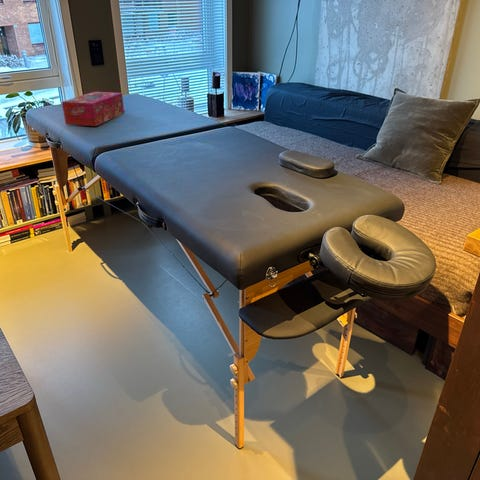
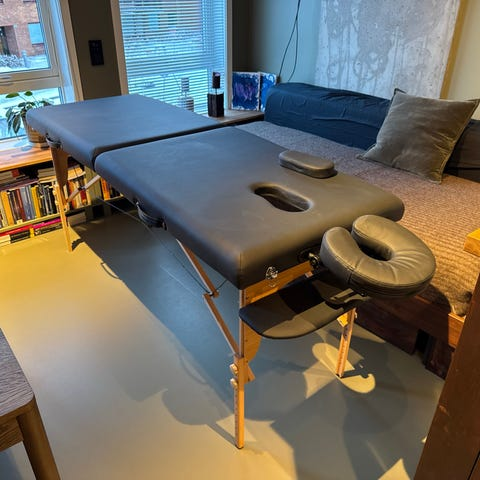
- tissue box [61,91,125,127]
